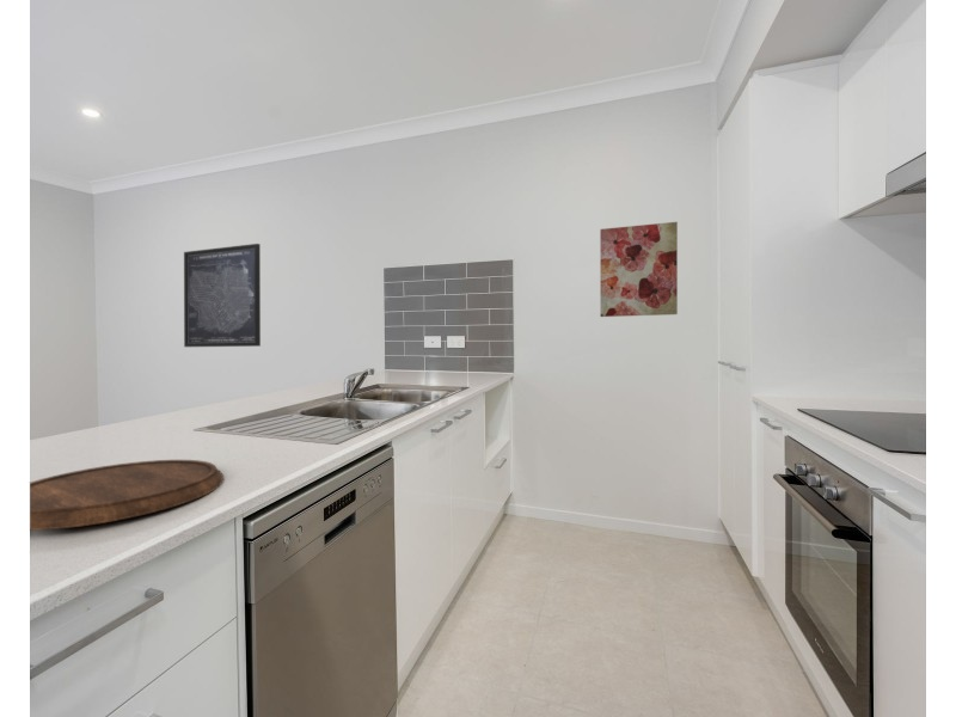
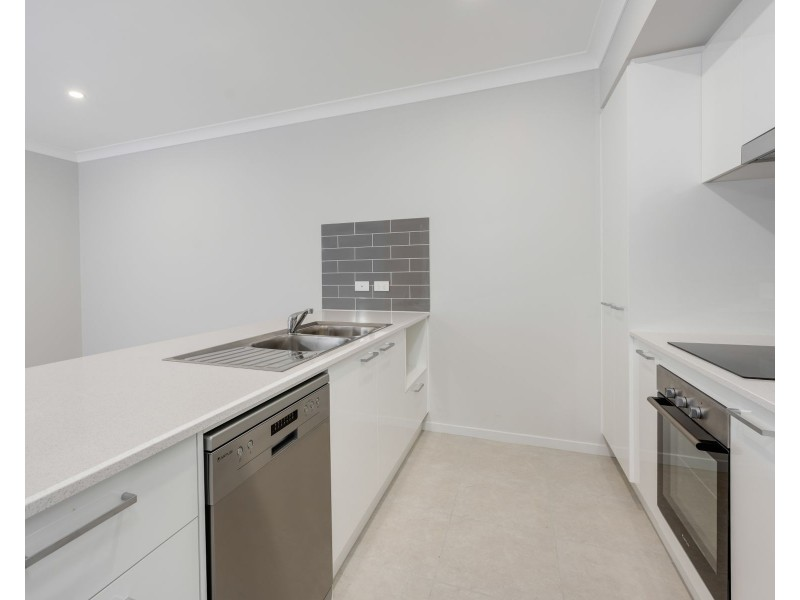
- wall art [599,221,679,318]
- cutting board [29,459,225,532]
- wall art [183,243,262,348]
